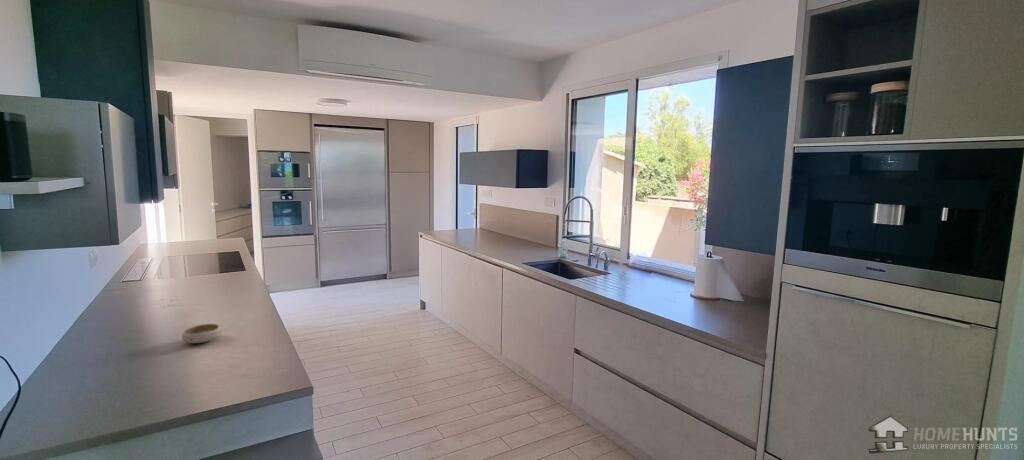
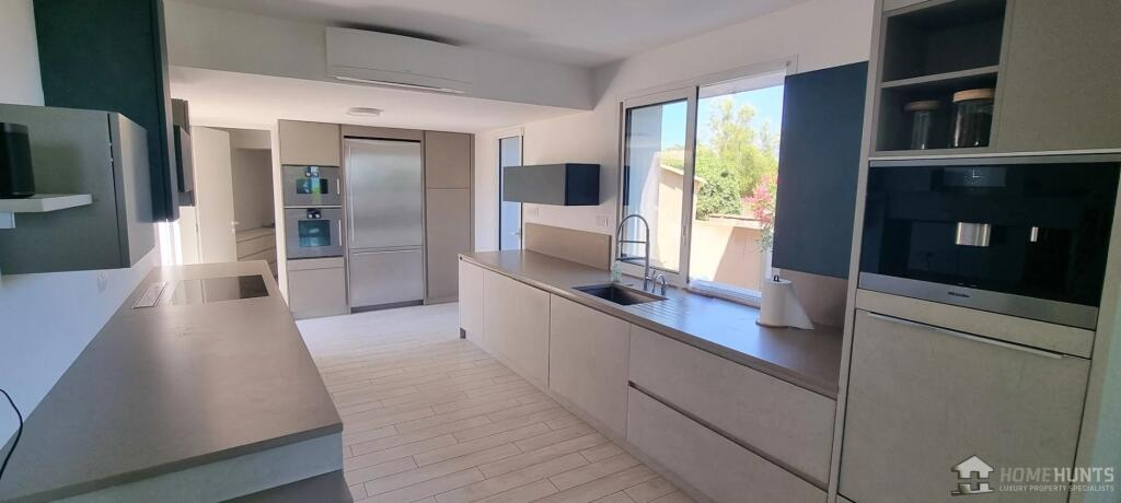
- bowl [181,323,222,344]
